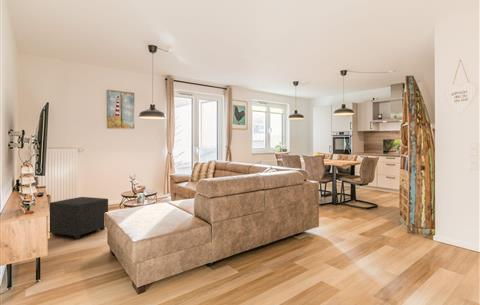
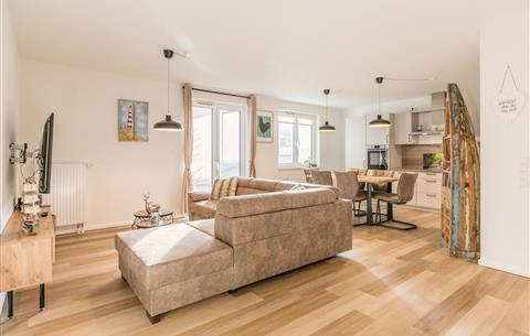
- ottoman [49,196,109,240]
